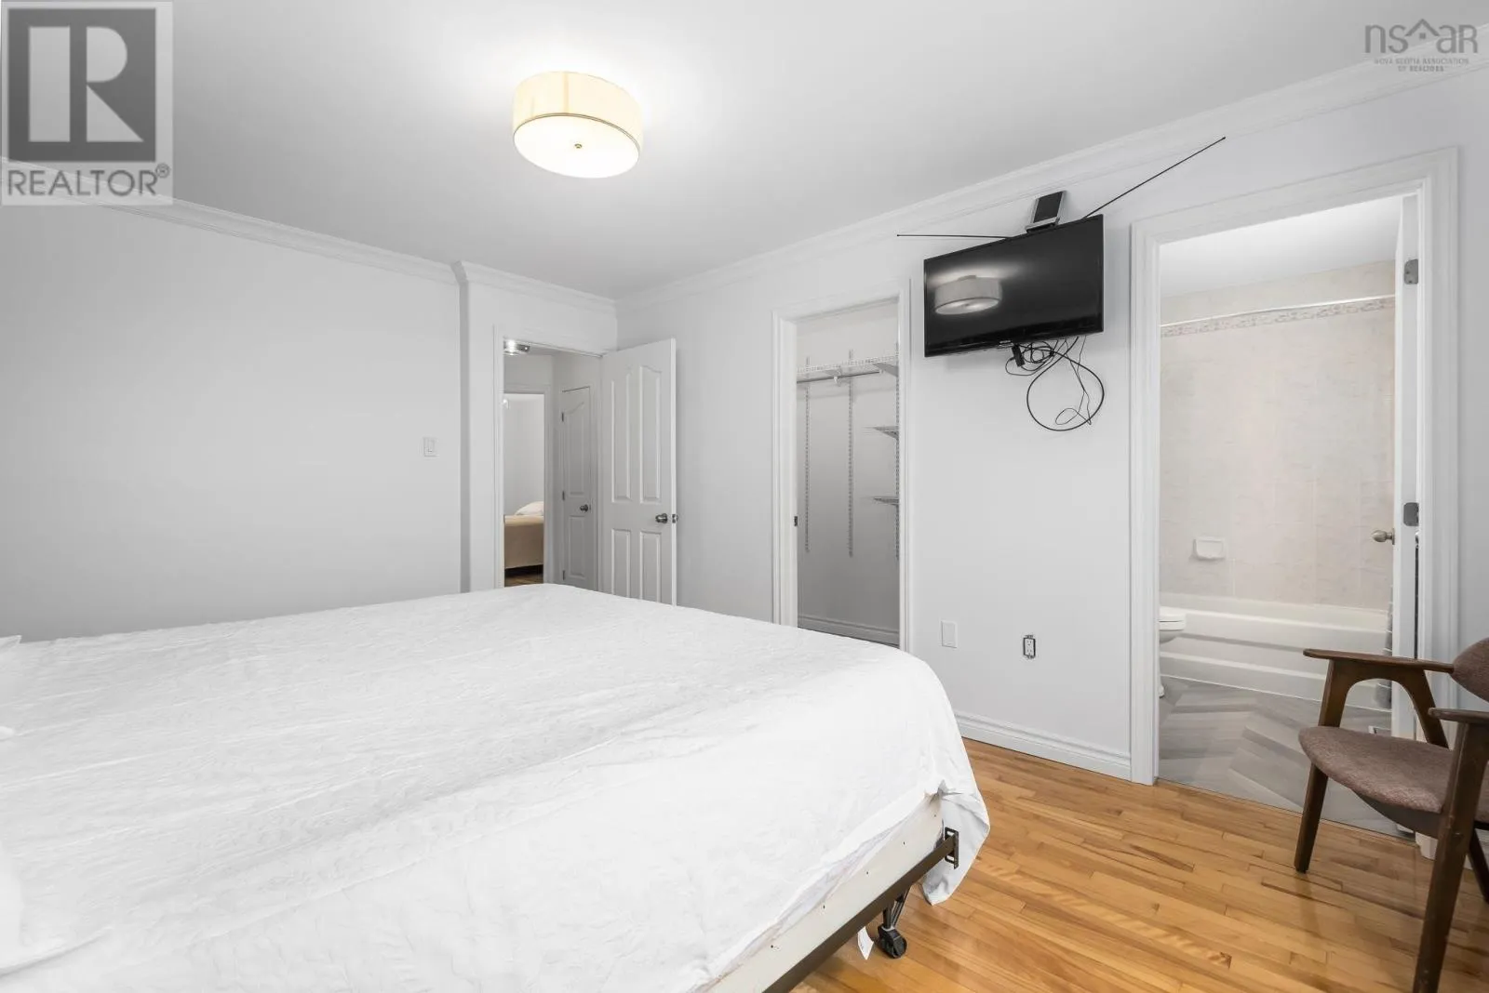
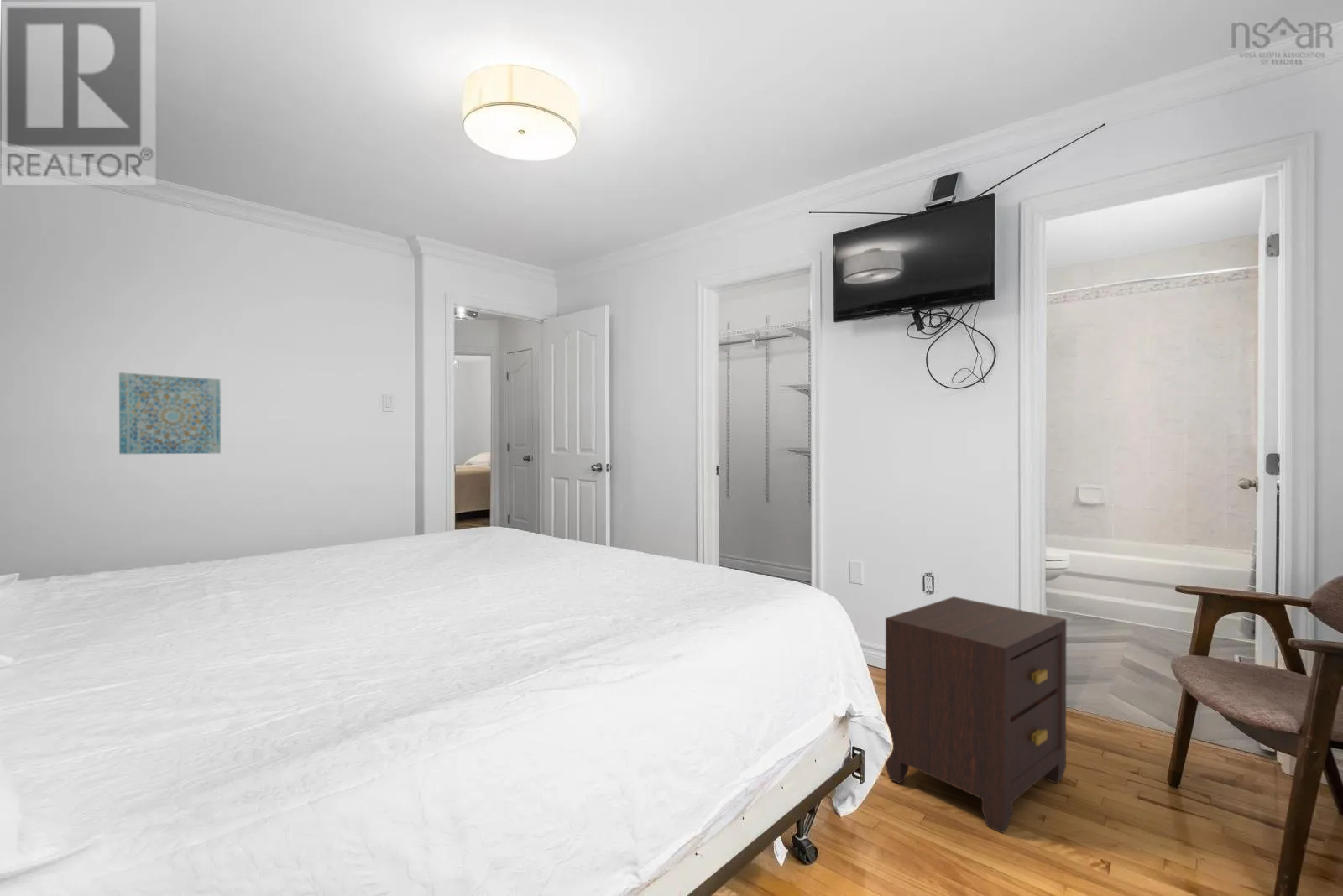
+ wall art [118,372,222,455]
+ nightstand [885,596,1067,834]
